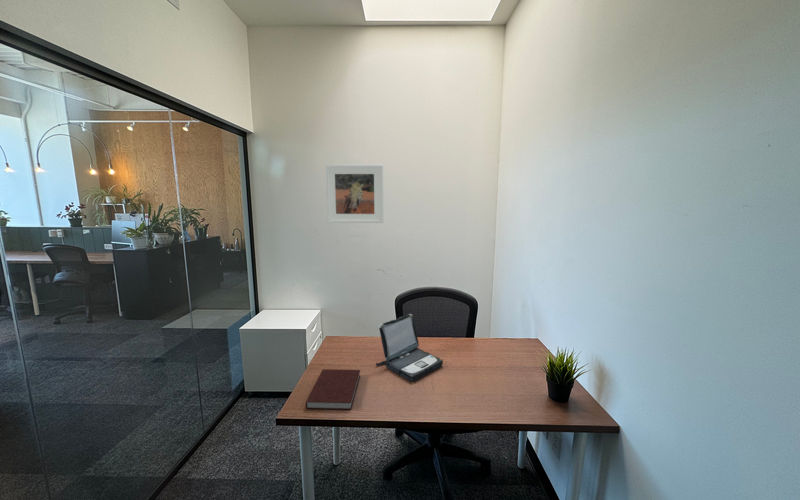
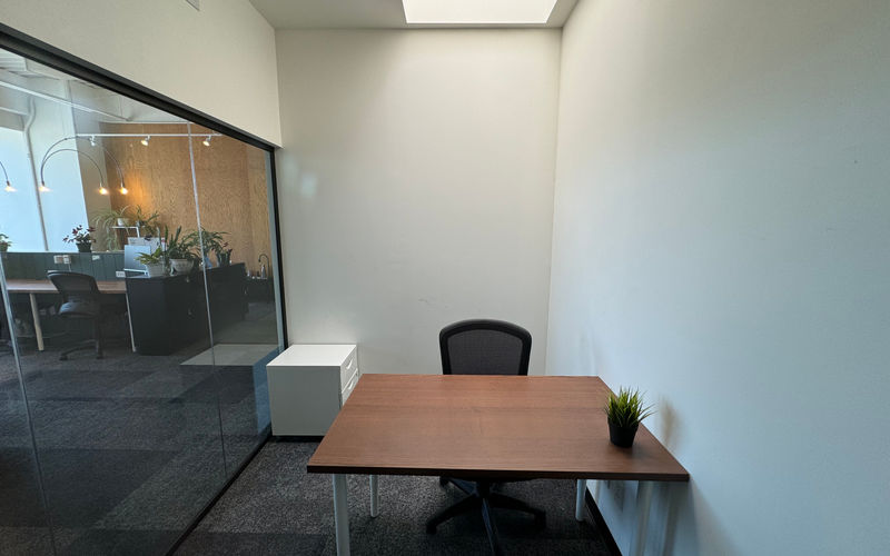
- laptop [375,313,444,382]
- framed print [325,164,384,224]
- notebook [304,368,361,411]
